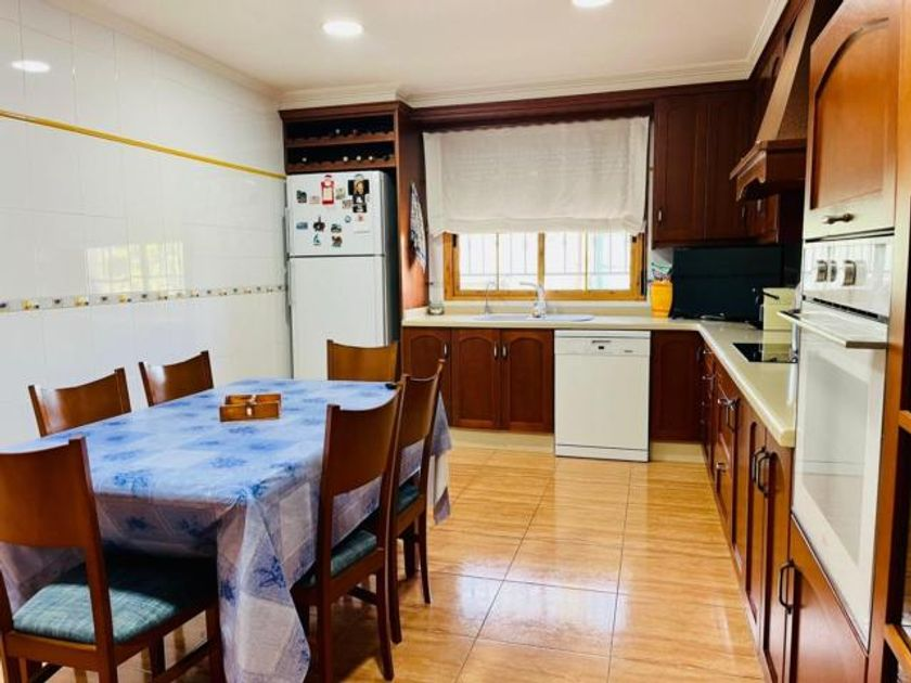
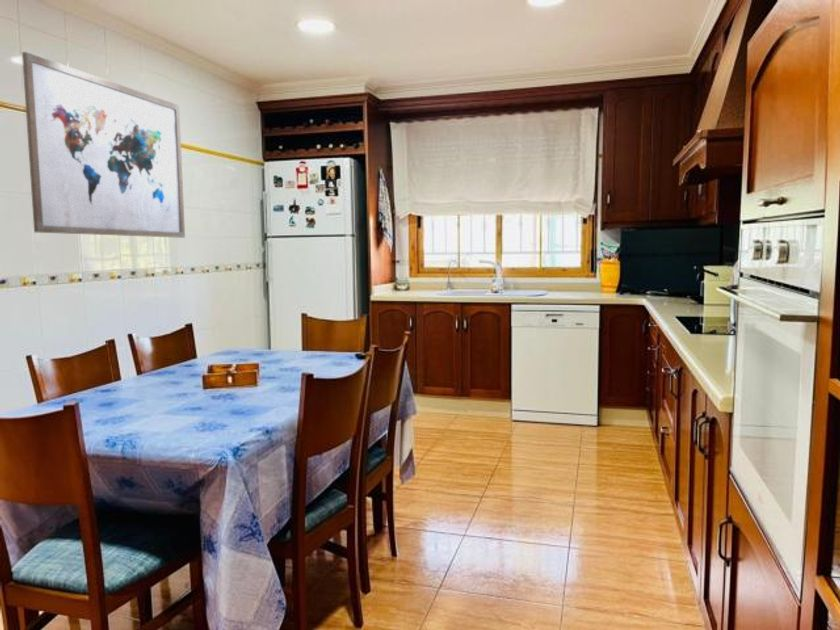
+ wall art [21,51,186,239]
